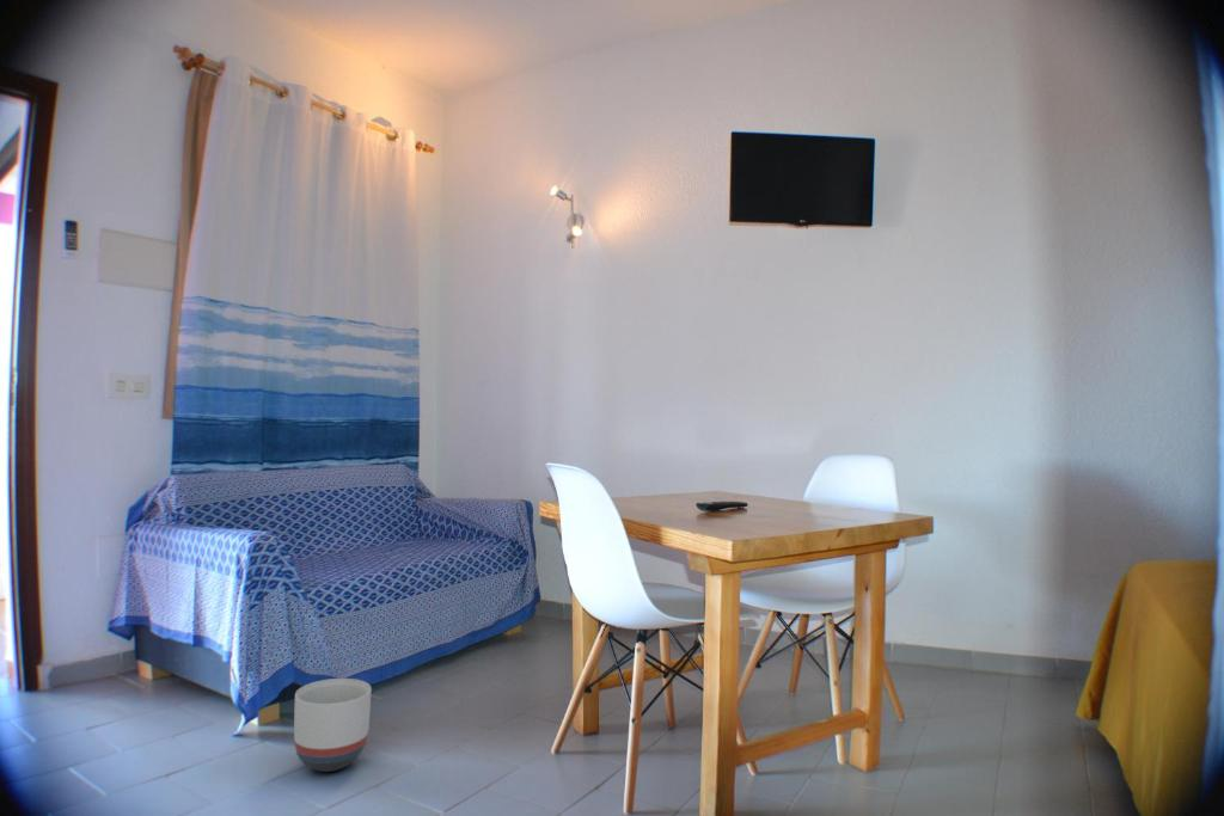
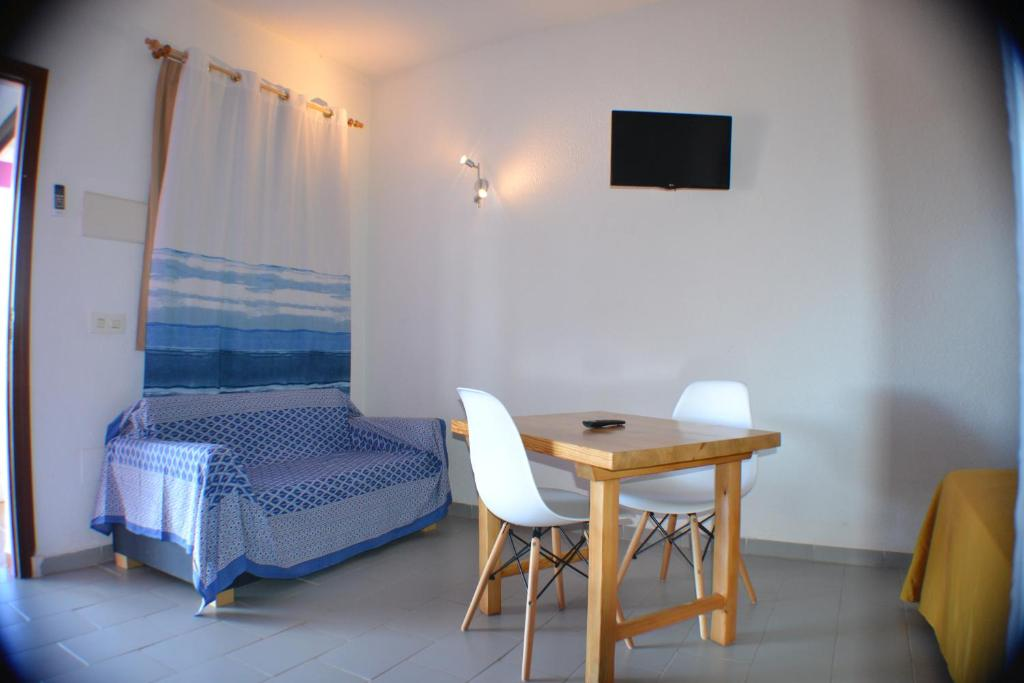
- planter [293,677,373,773]
